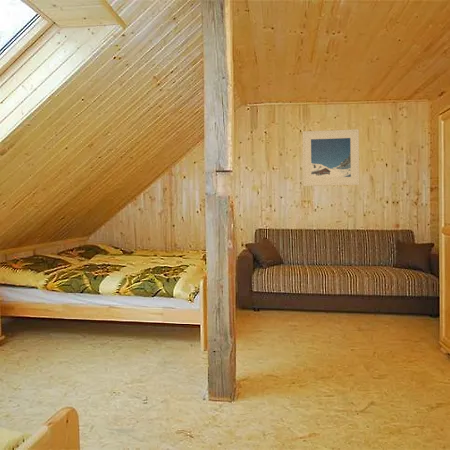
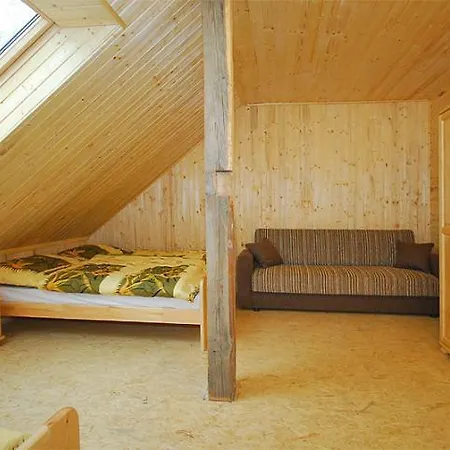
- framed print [302,128,360,187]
